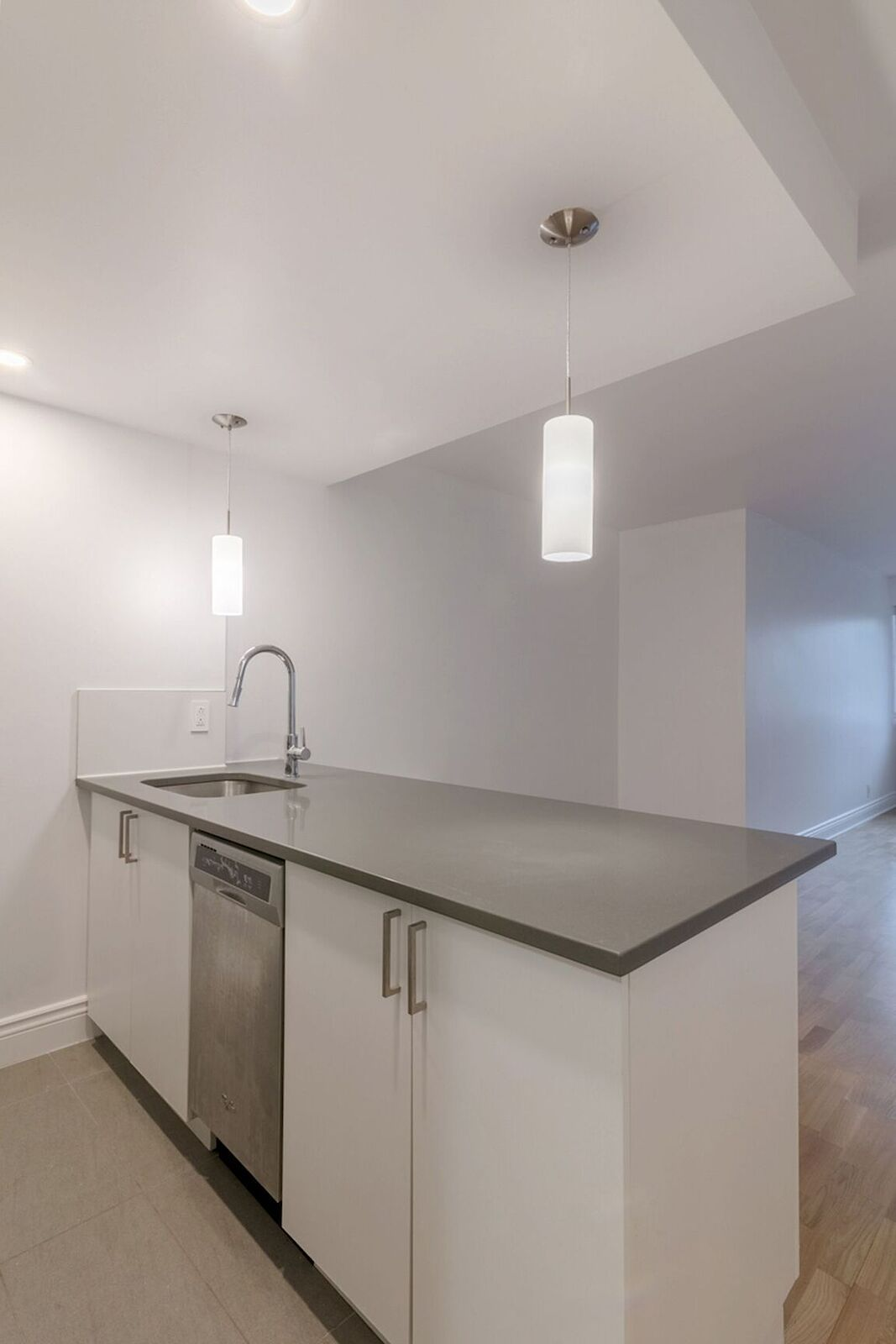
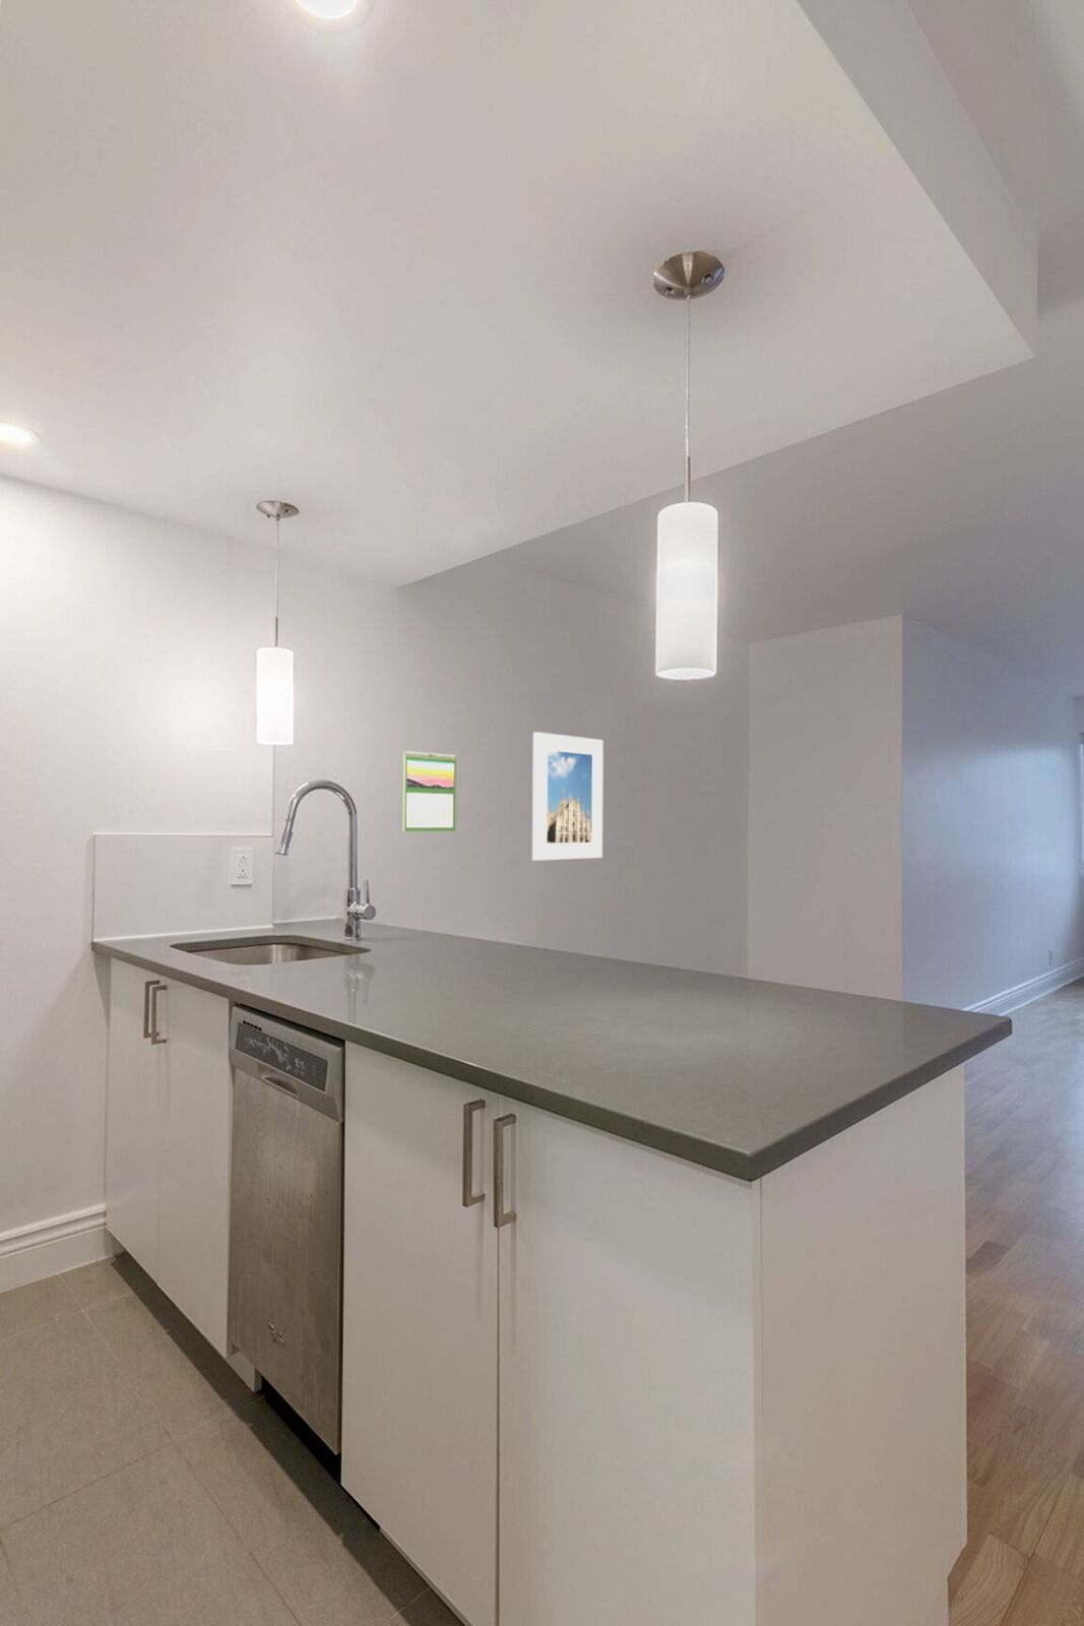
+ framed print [531,731,605,861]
+ calendar [403,750,457,832]
